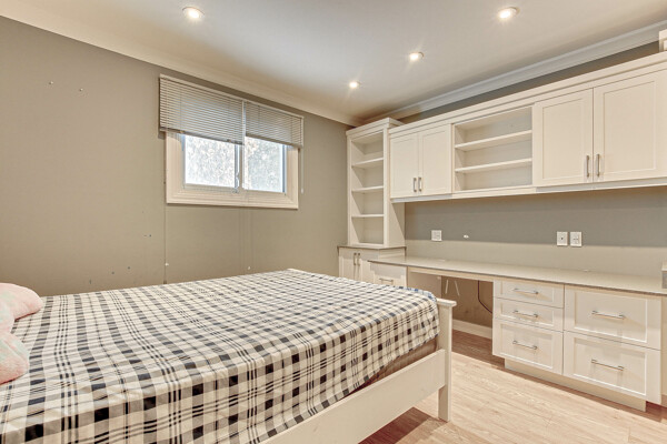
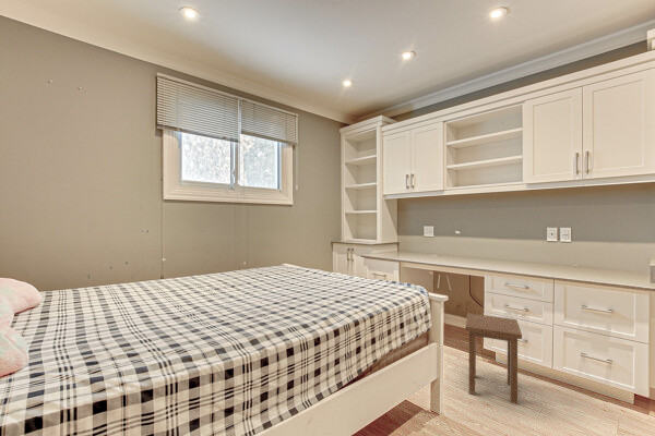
+ stool [464,312,523,405]
